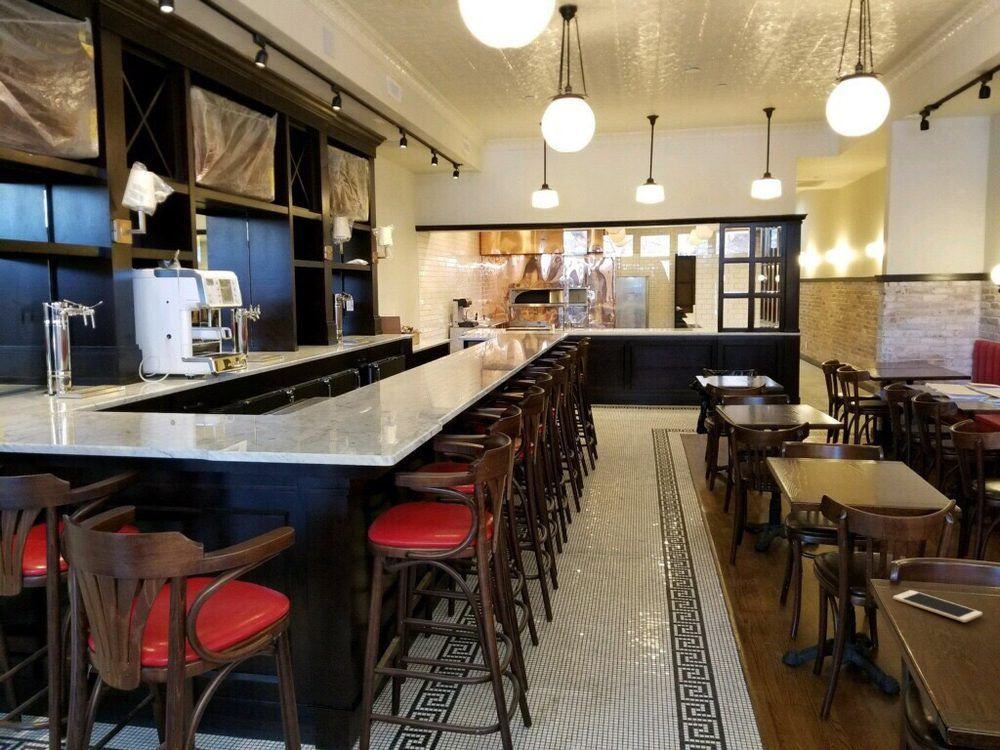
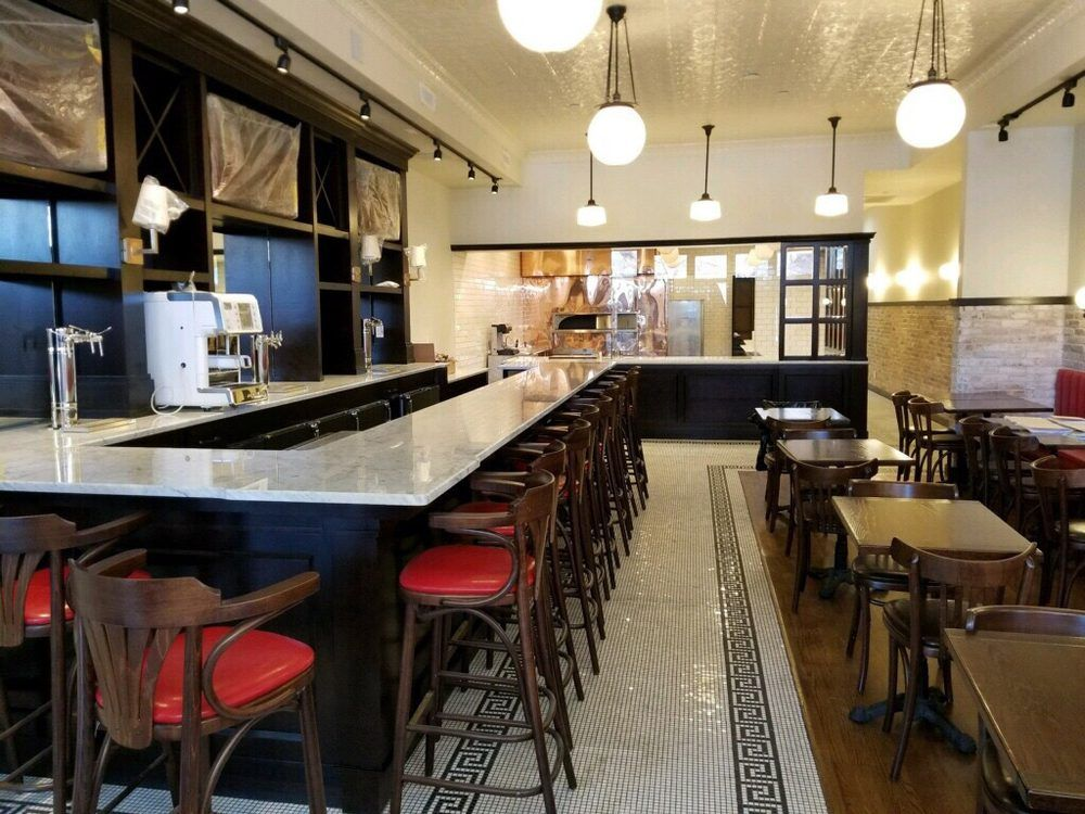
- cell phone [892,589,983,623]
